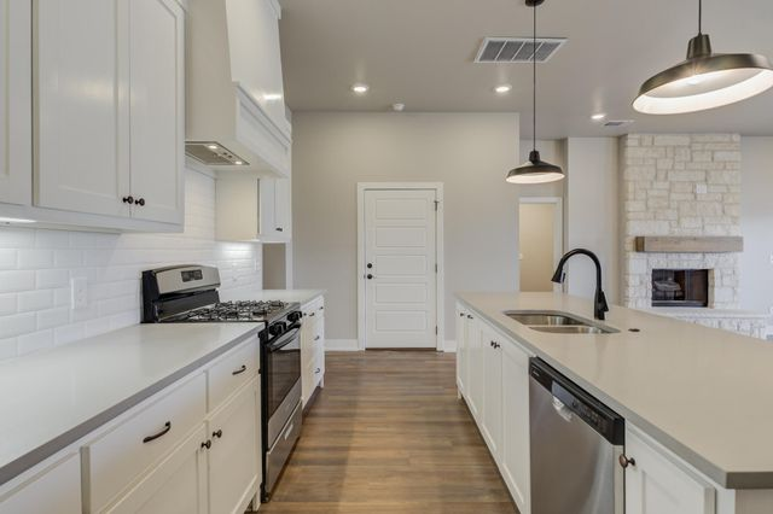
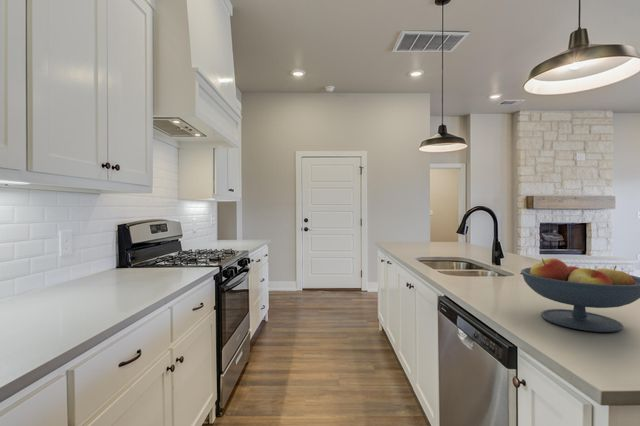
+ fruit bowl [520,257,640,333]
